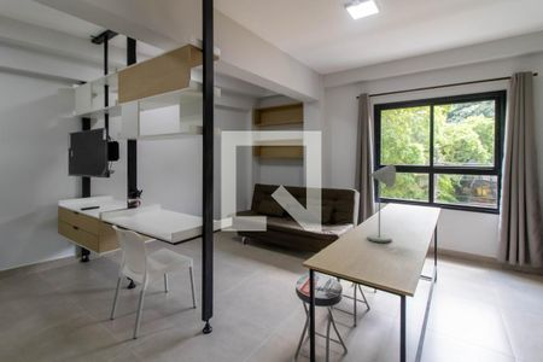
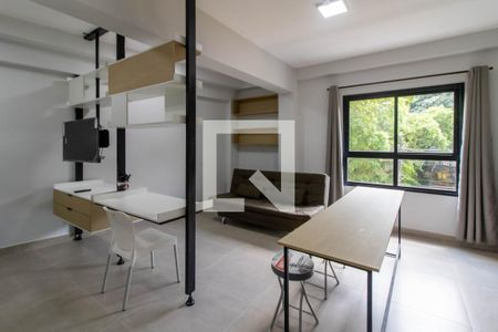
- desk lamp [366,163,397,243]
